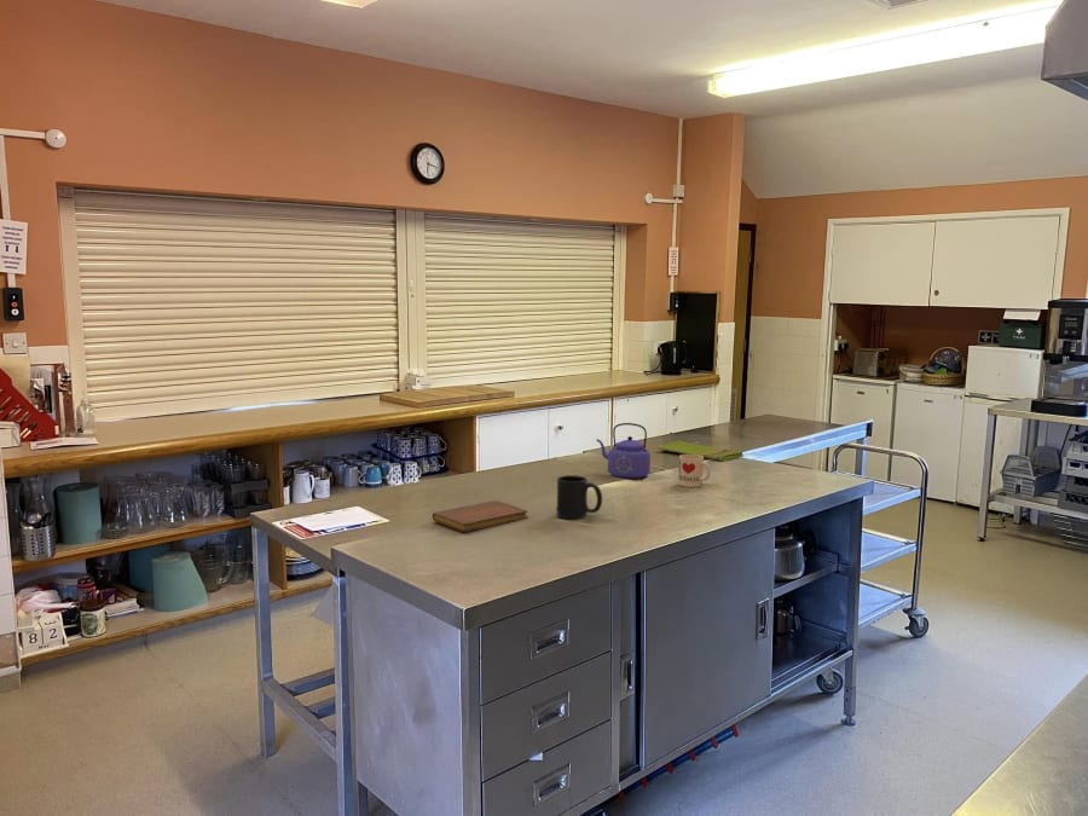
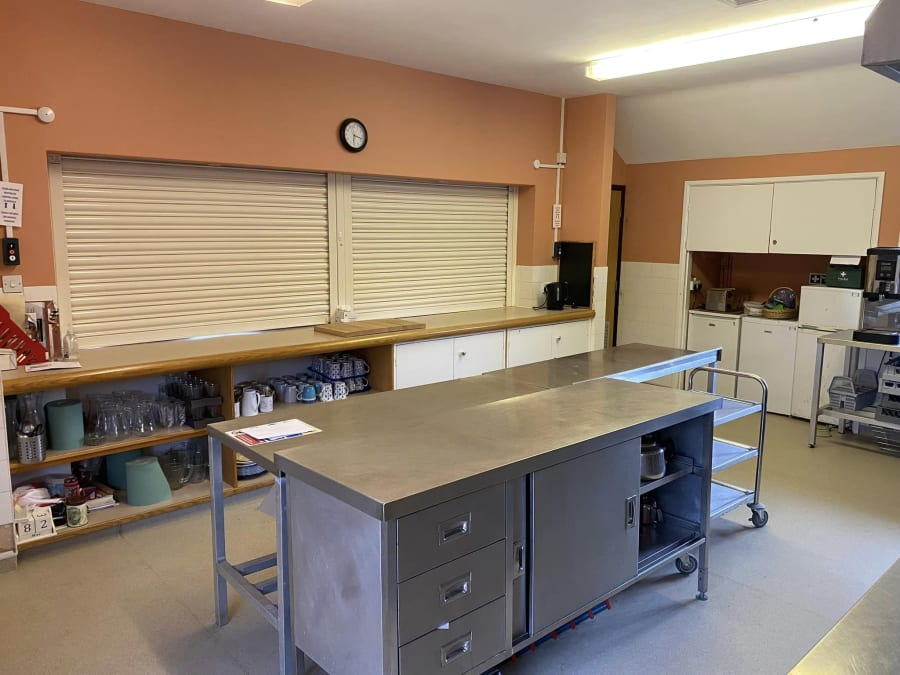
- mug [556,474,603,520]
- kettle [596,422,652,481]
- dish towel [656,439,743,462]
- mug [677,453,712,488]
- notebook [432,499,528,533]
